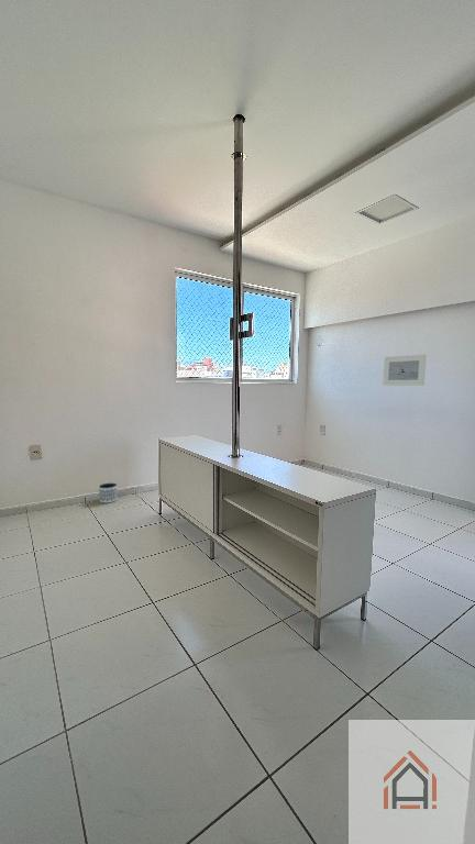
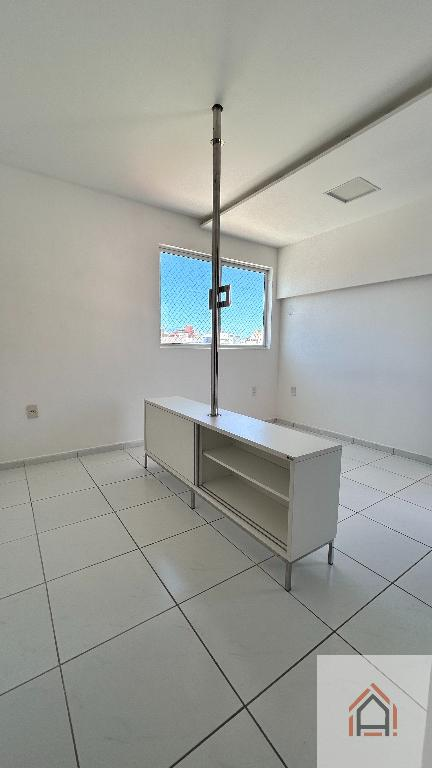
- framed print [382,354,428,387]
- planter [98,482,119,504]
